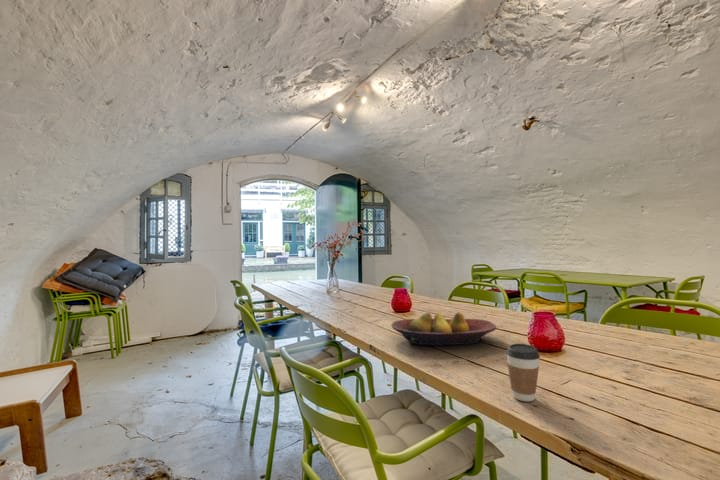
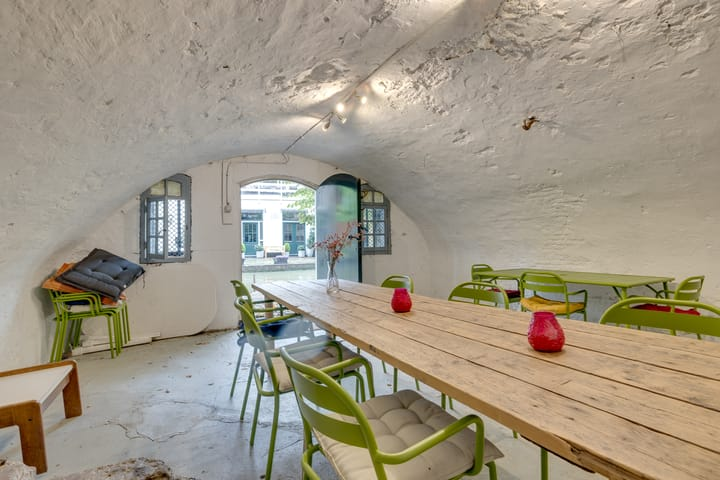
- fruit bowl [390,311,497,347]
- coffee cup [505,343,541,402]
